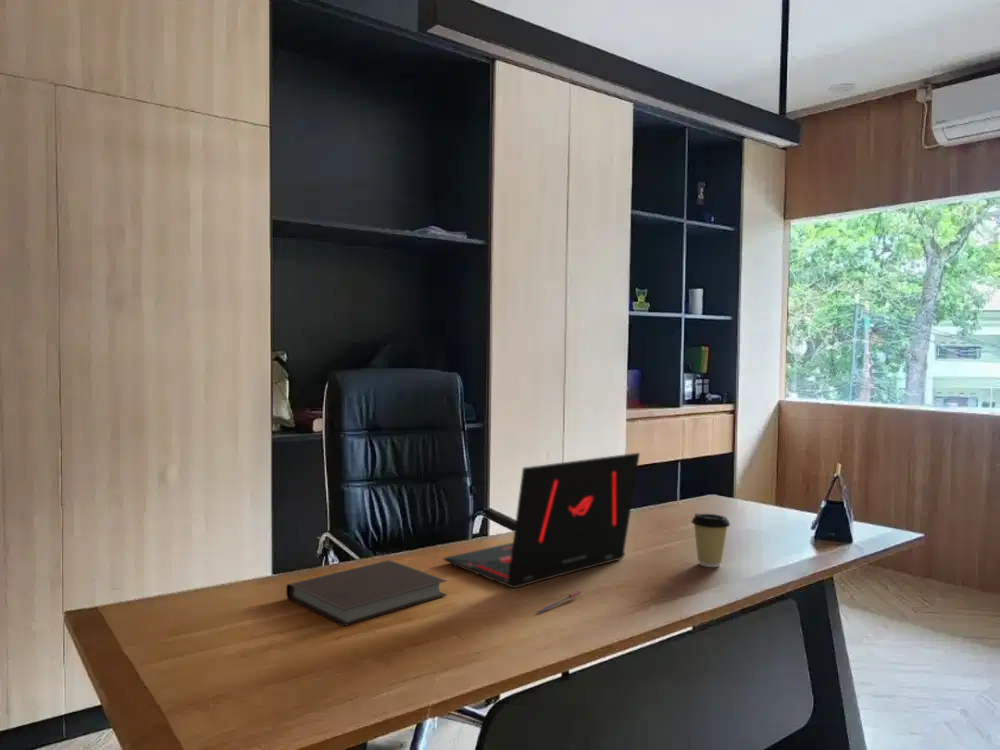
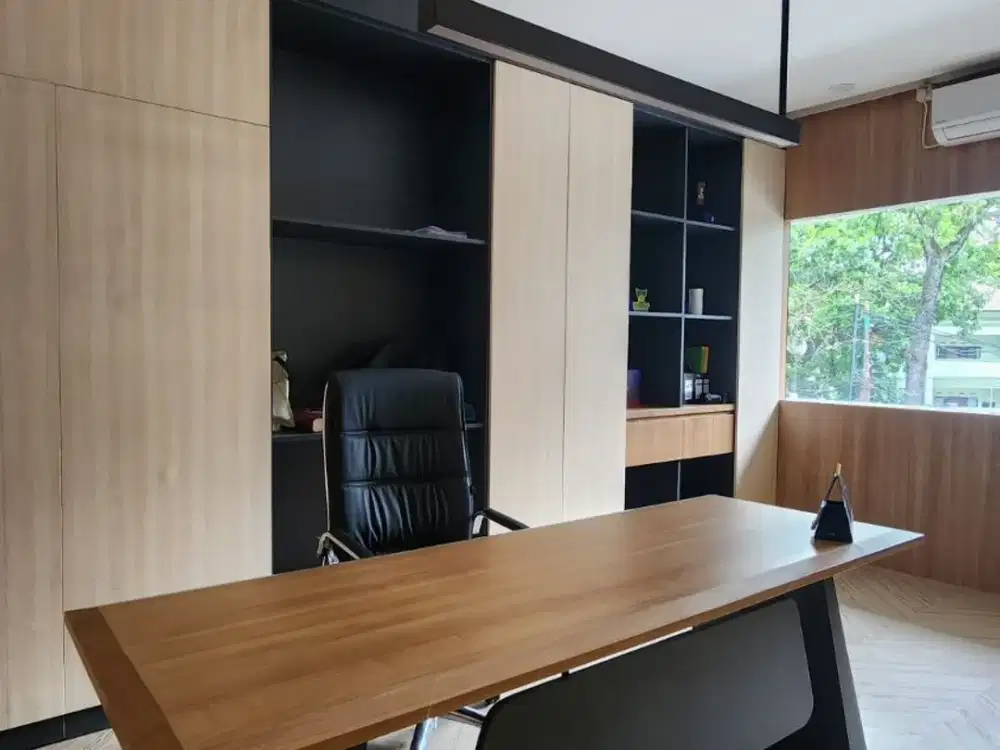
- notebook [285,559,448,627]
- laptop [443,452,641,589]
- pen [534,590,582,615]
- coffee cup [690,512,731,568]
